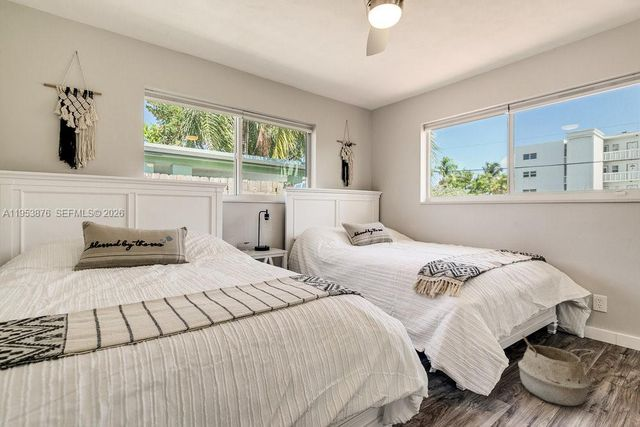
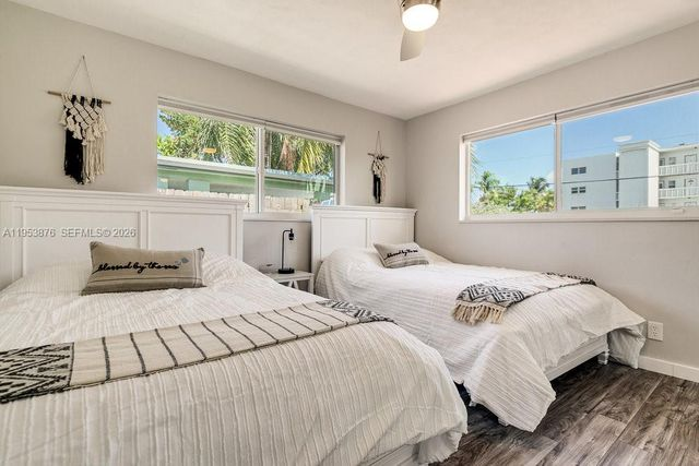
- woven basket [517,334,596,407]
